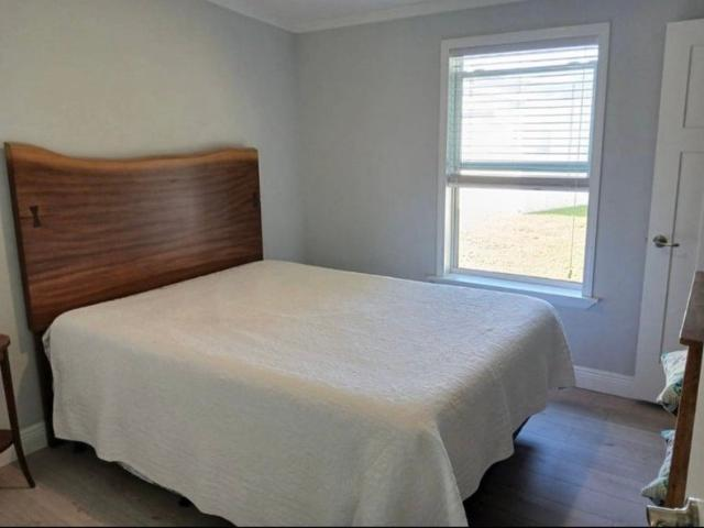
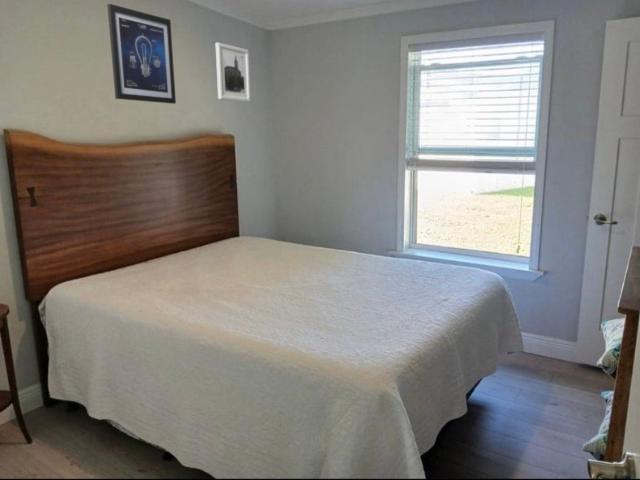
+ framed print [215,42,251,103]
+ wall art [106,3,177,105]
